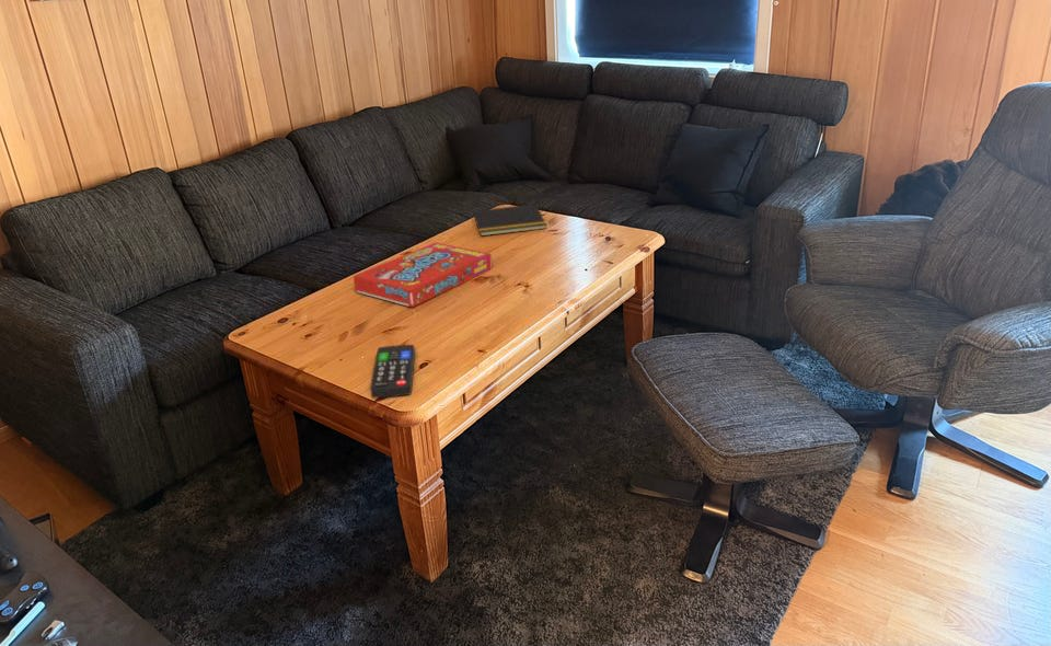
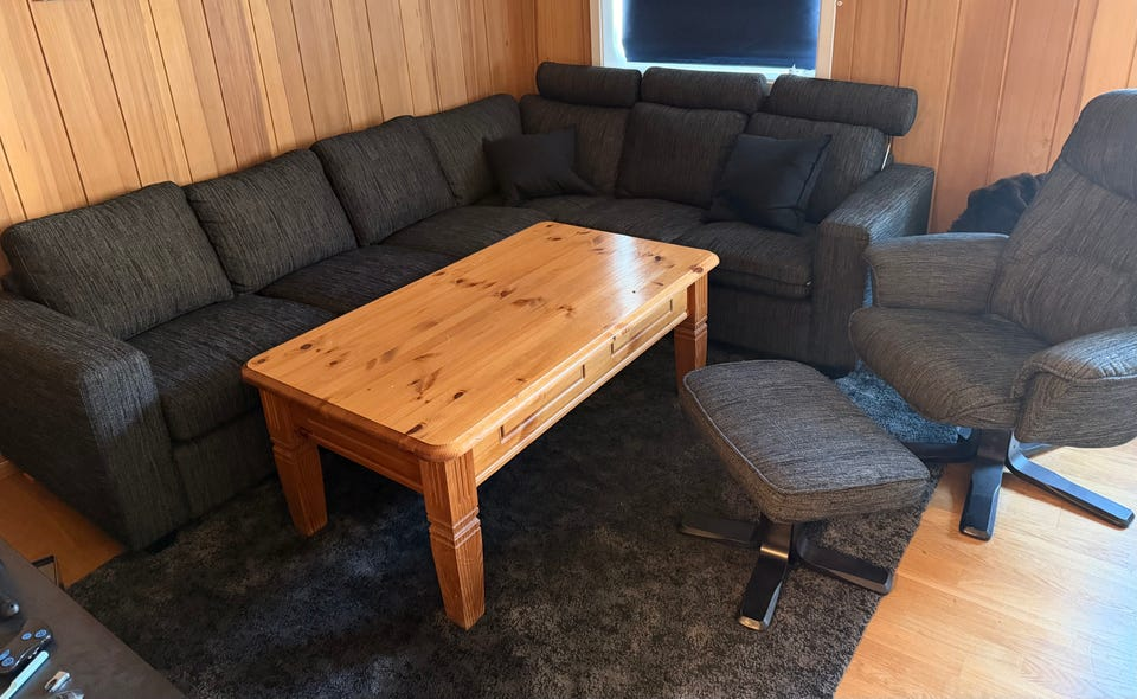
- snack box [353,241,493,309]
- notepad [471,203,547,238]
- remote control [369,344,416,399]
